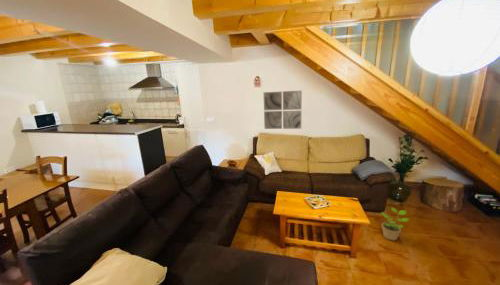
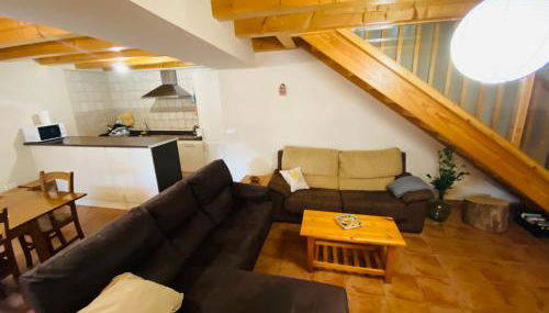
- potted plant [378,206,410,241]
- wall art [263,90,303,130]
